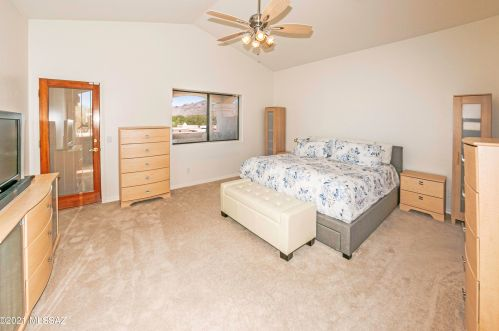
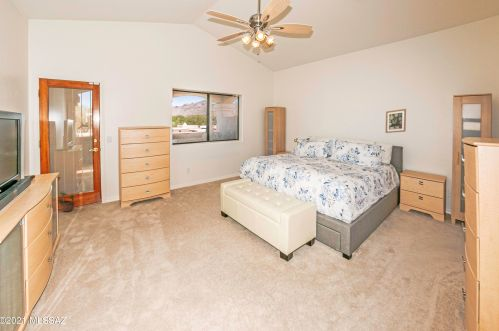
+ wall art [385,108,407,134]
+ potted plant [57,189,78,213]
